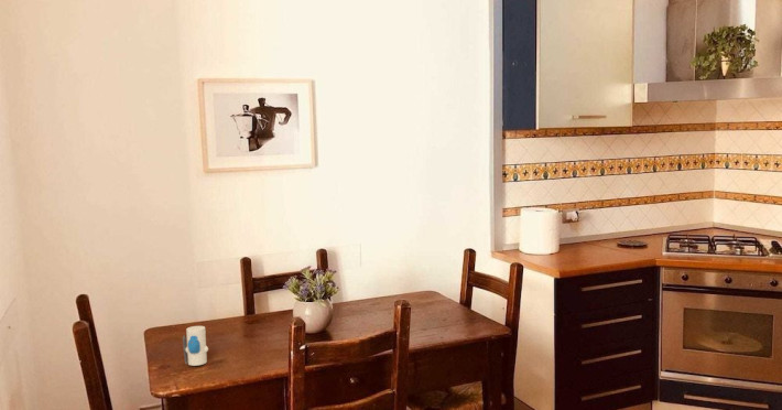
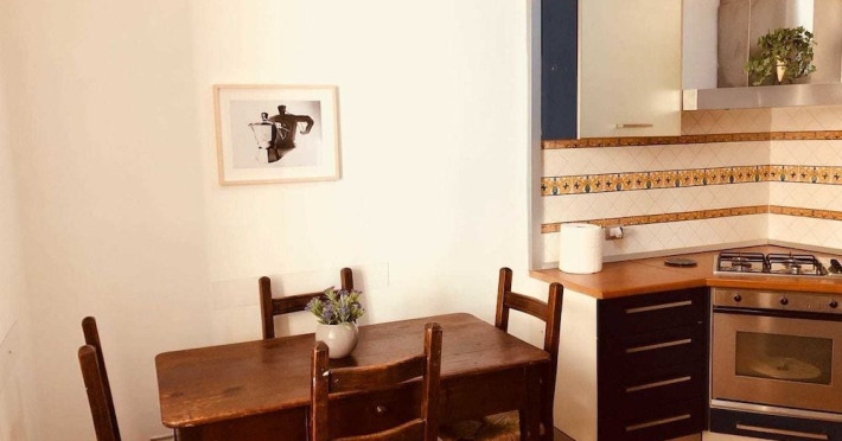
- toy [182,325,209,367]
